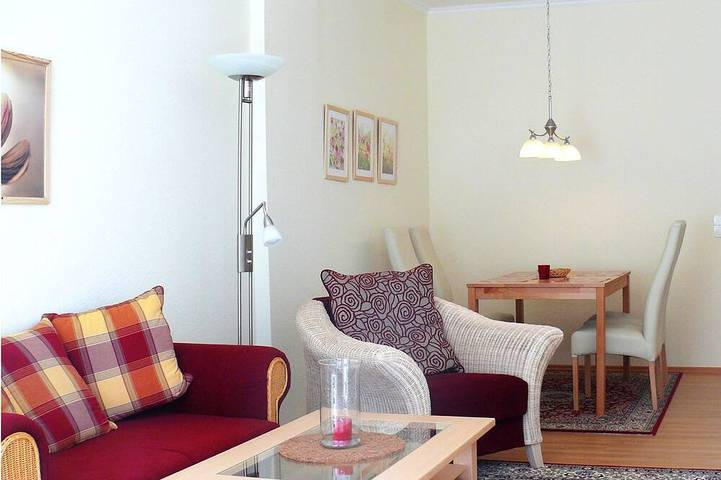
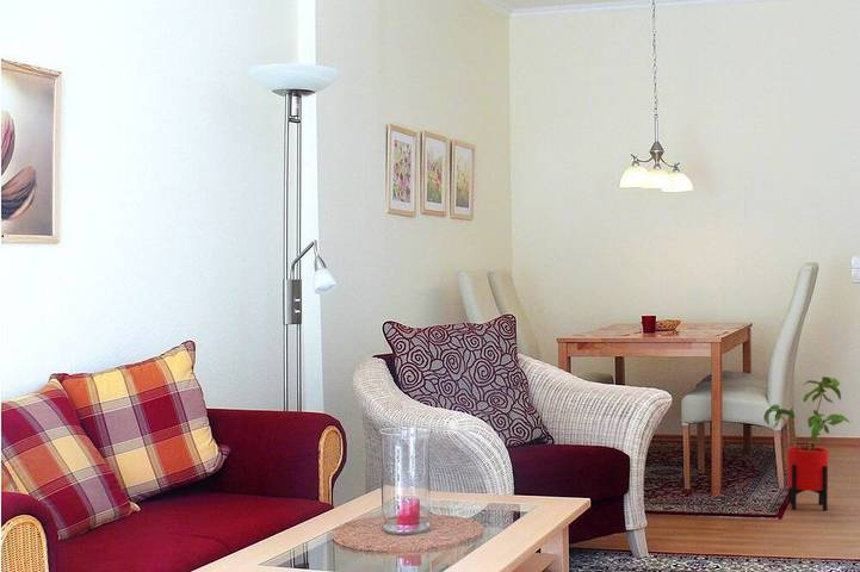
+ house plant [762,375,852,511]
